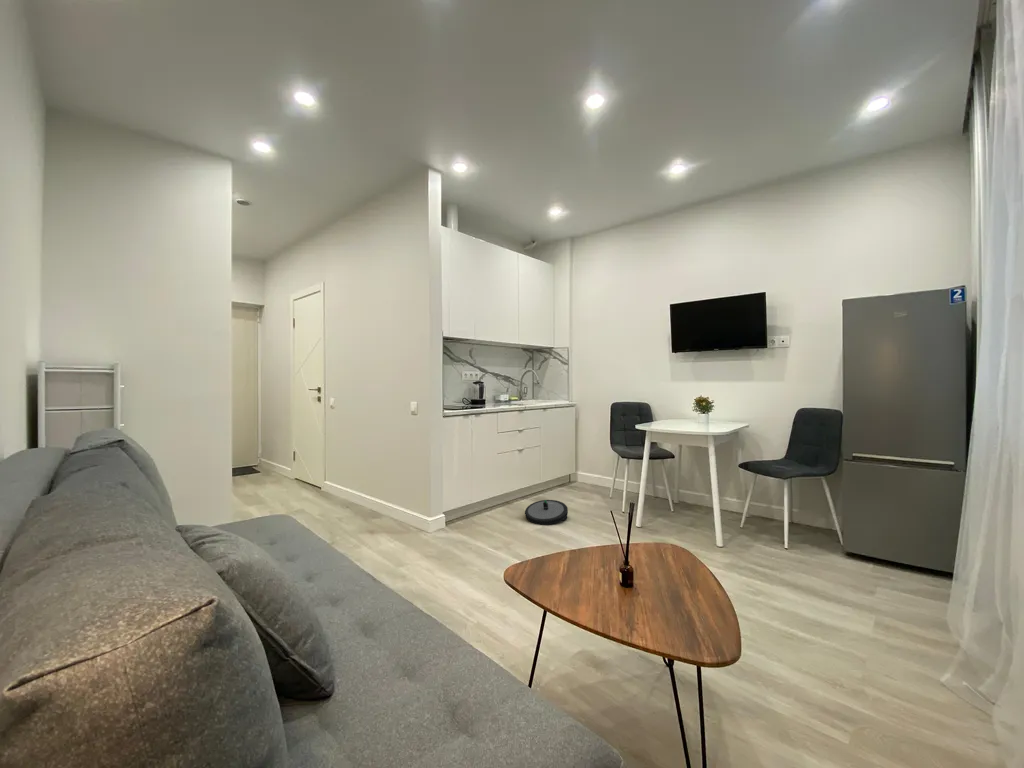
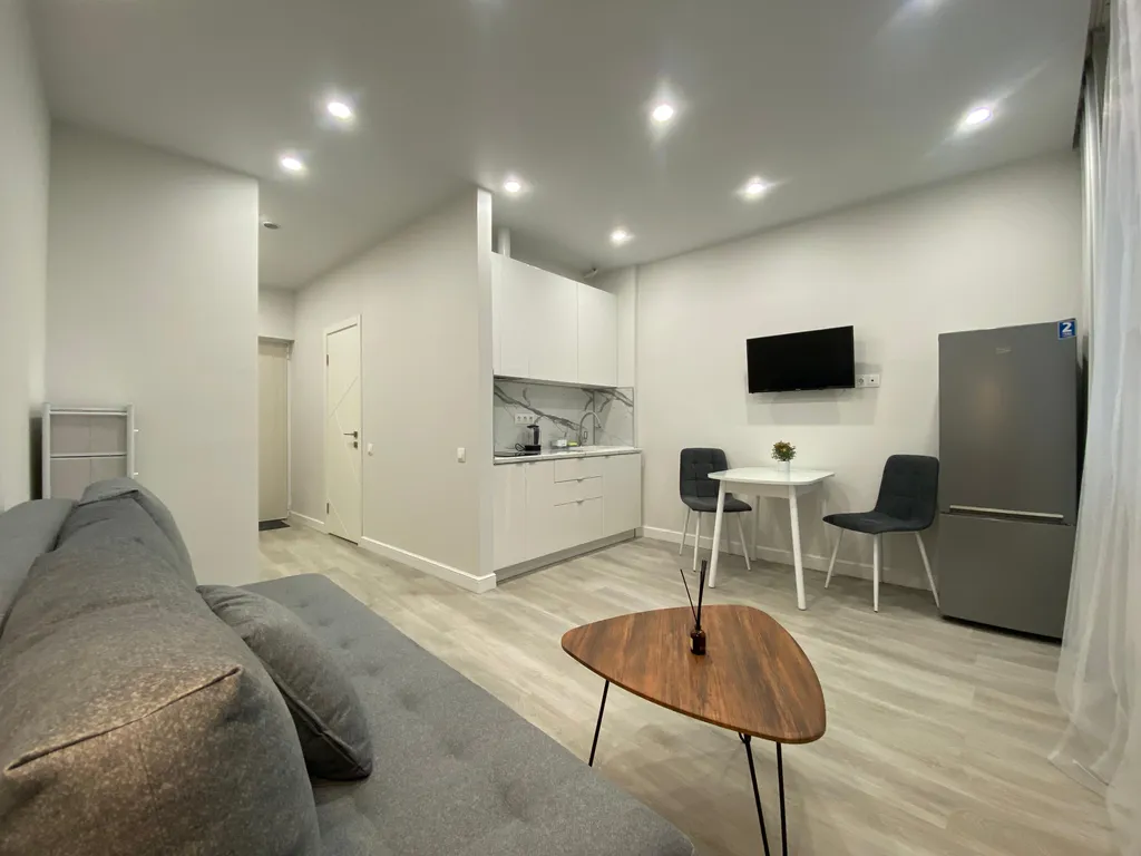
- robot vacuum [524,499,569,526]
